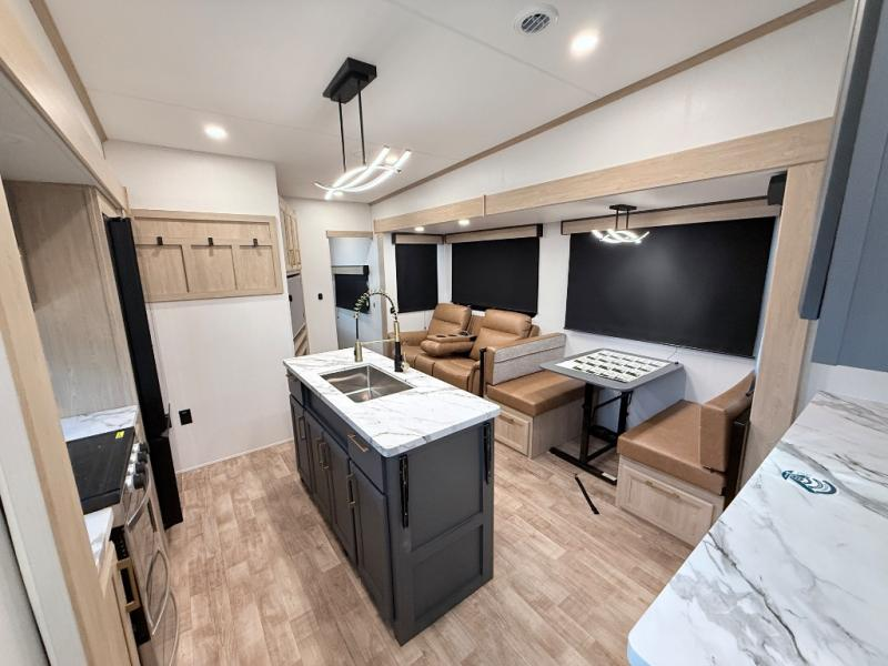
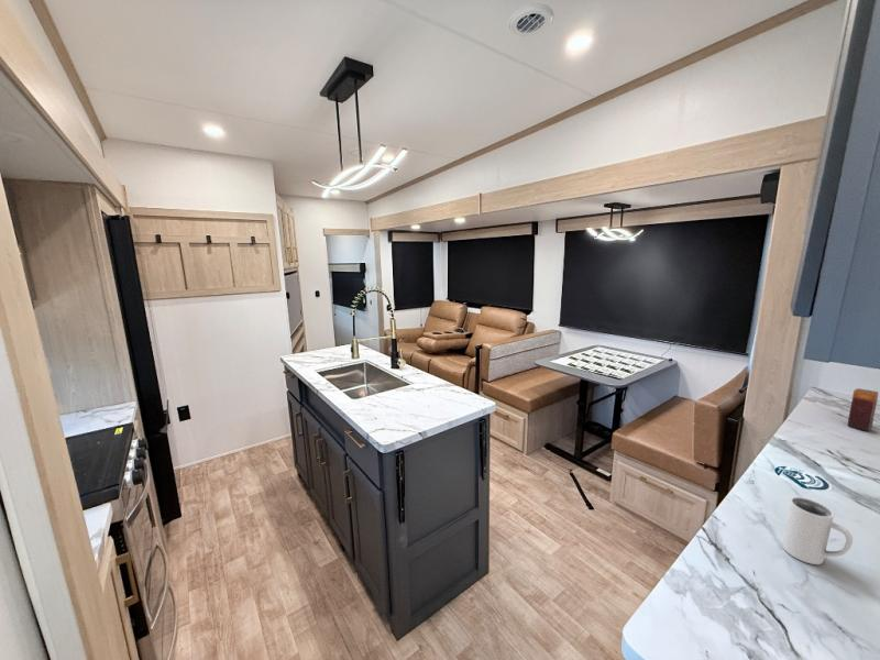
+ mug [781,496,854,565]
+ candle [847,387,879,432]
